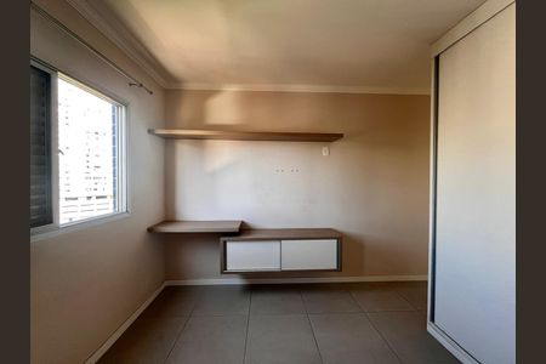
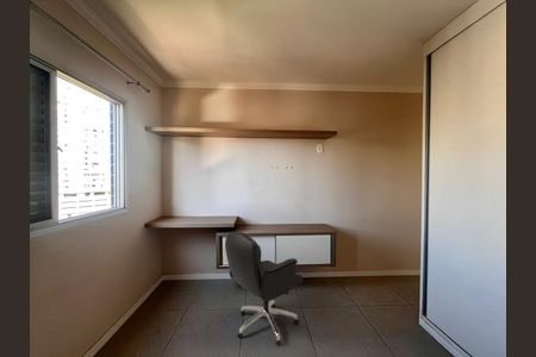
+ office chair [224,230,304,347]
